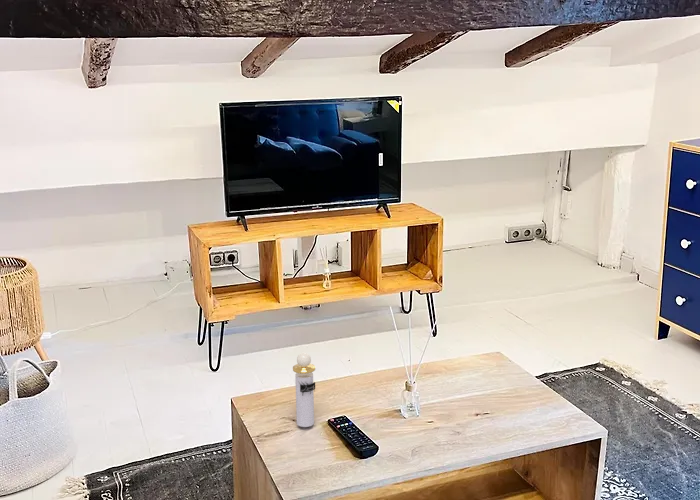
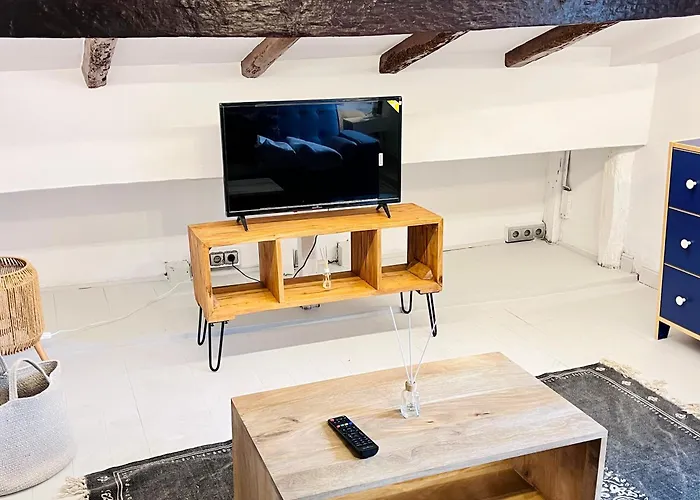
- perfume bottle [292,352,316,428]
